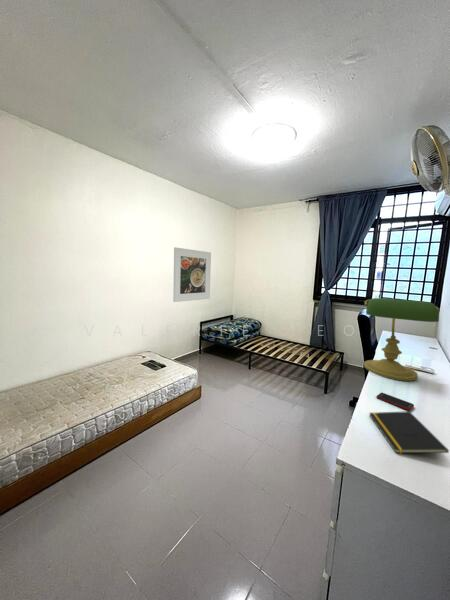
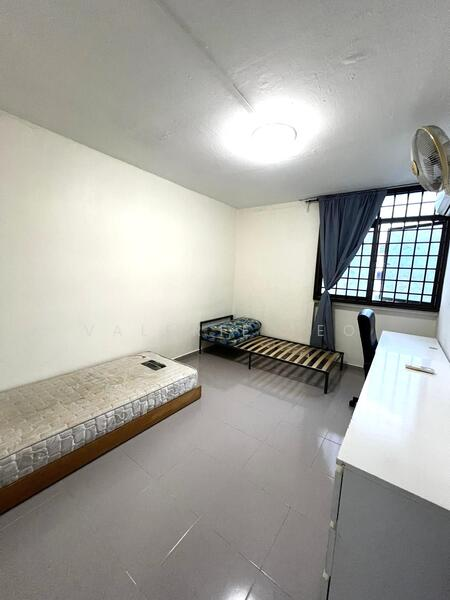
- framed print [172,246,212,303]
- cell phone [376,392,415,411]
- notepad [368,410,450,454]
- desk lamp [363,297,441,382]
